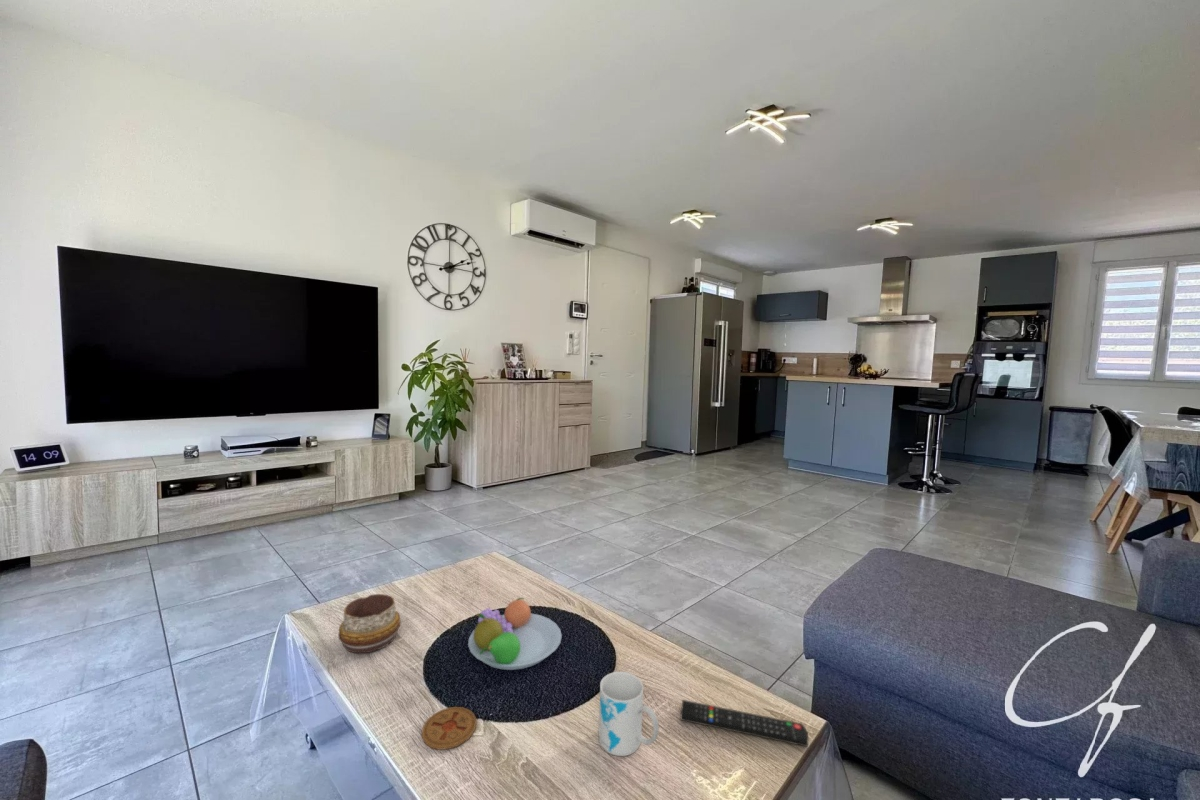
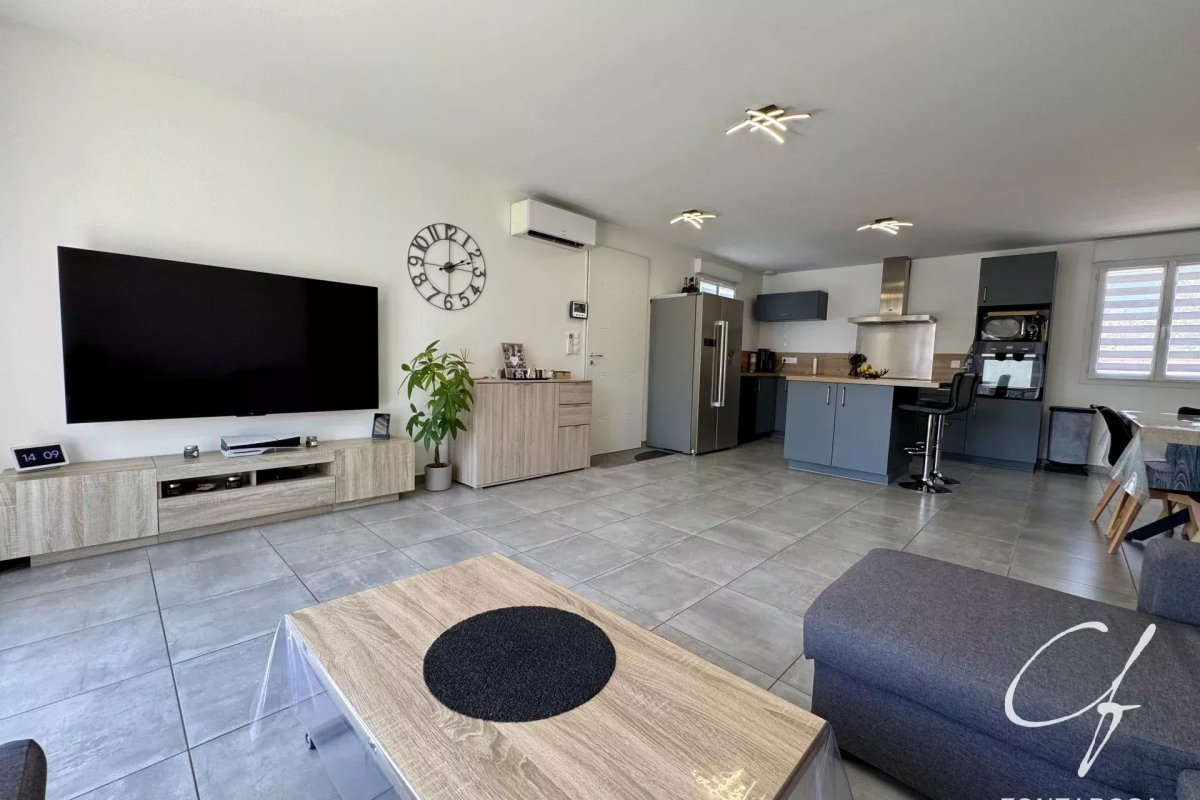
- coaster [421,706,477,751]
- decorative bowl [337,593,402,654]
- remote control [679,699,809,748]
- fruit bowl [467,597,563,671]
- mug [598,671,660,757]
